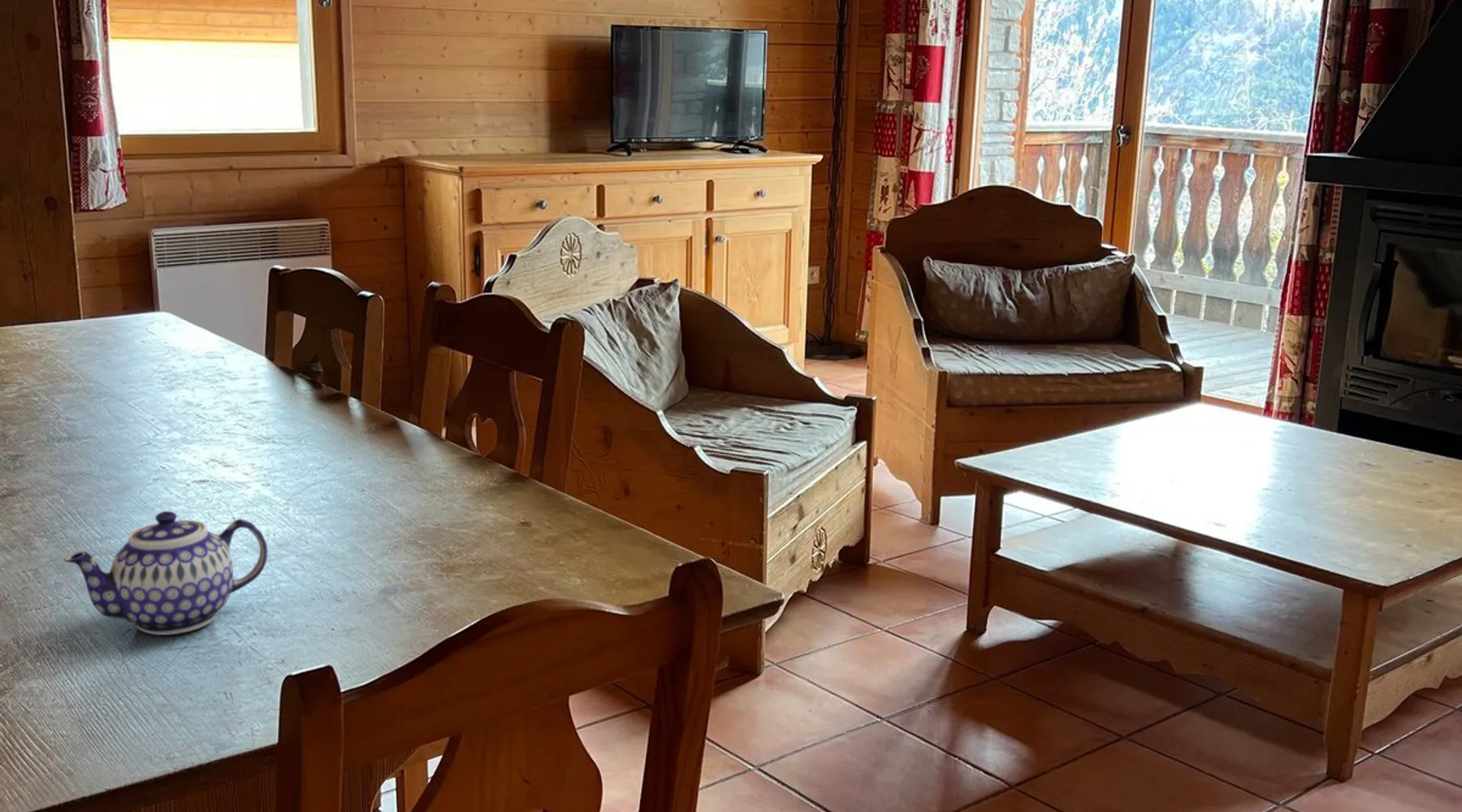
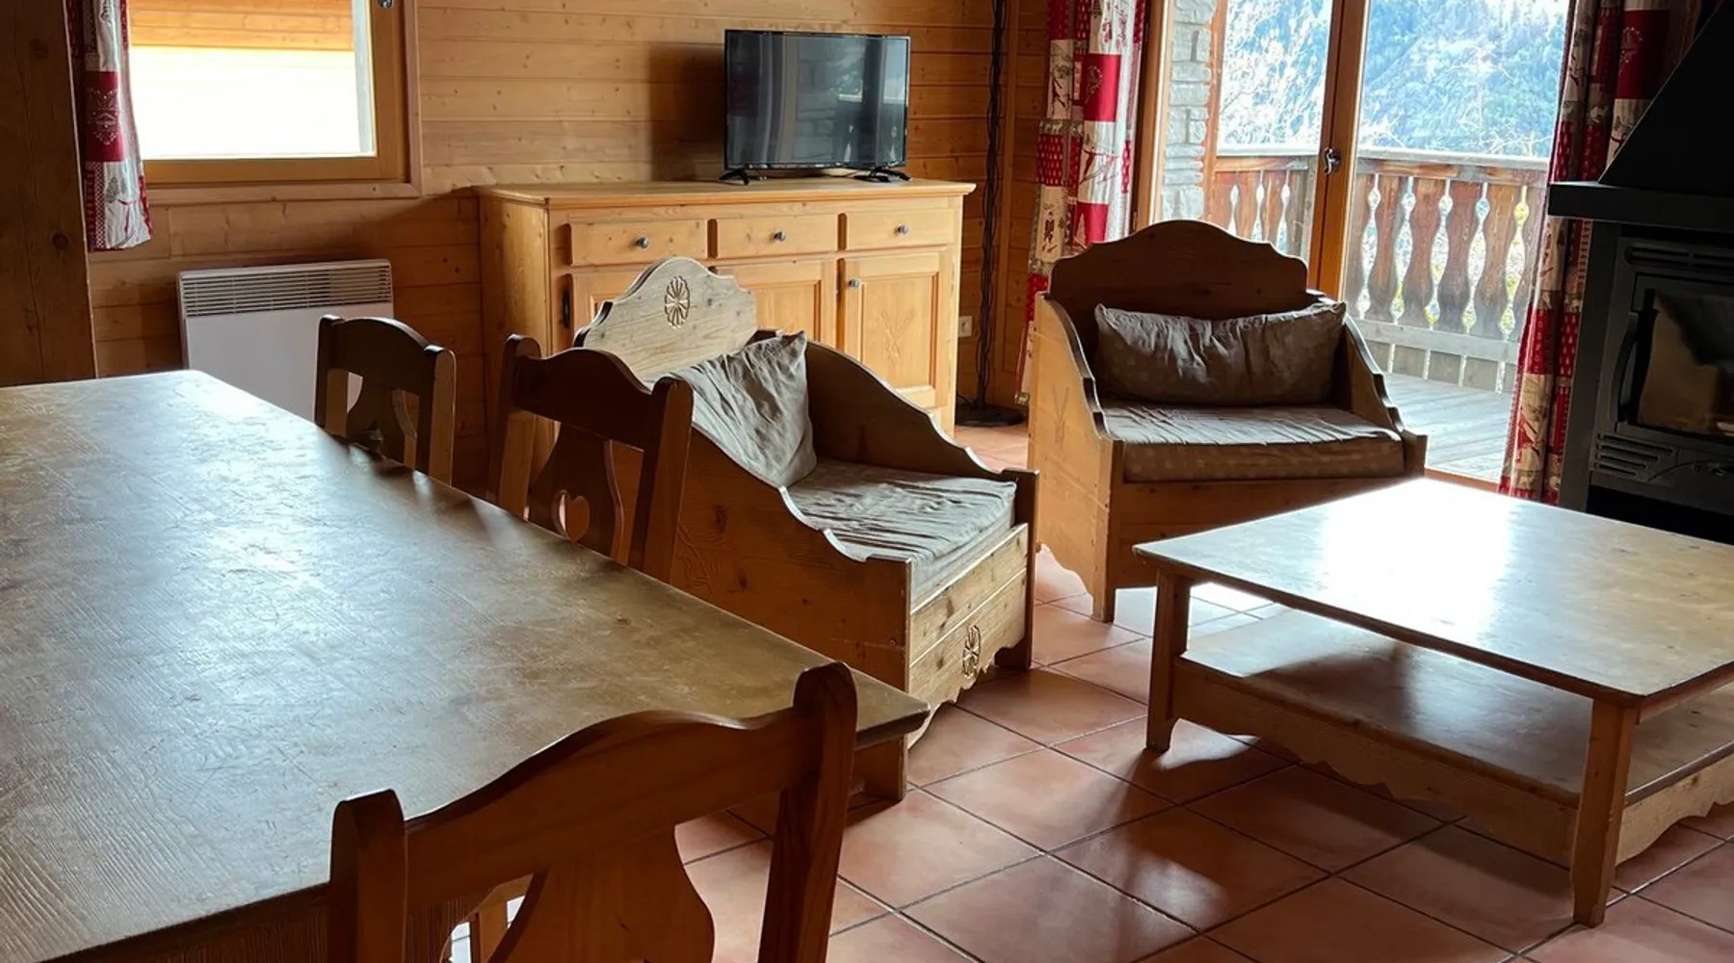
- teapot [63,511,268,636]
